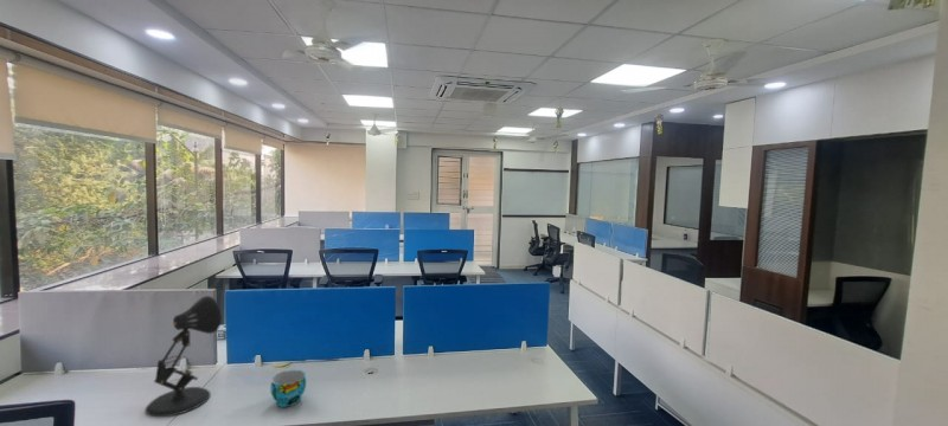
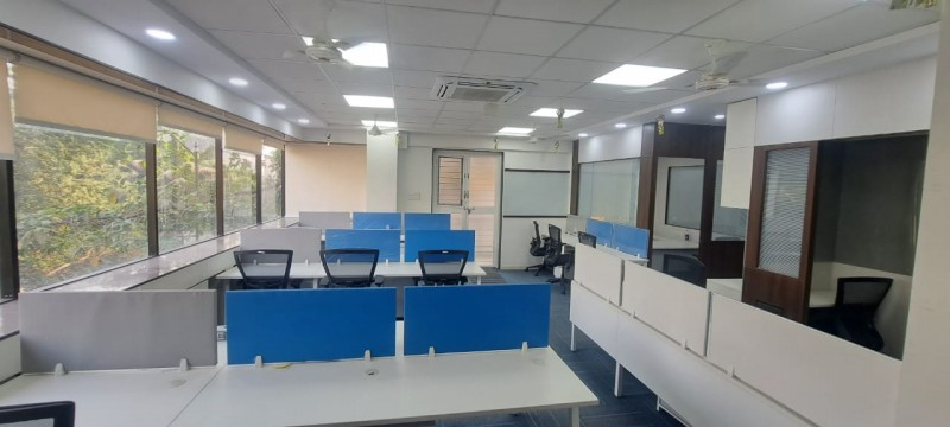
- desk lamp [145,295,223,418]
- cup [269,369,307,408]
